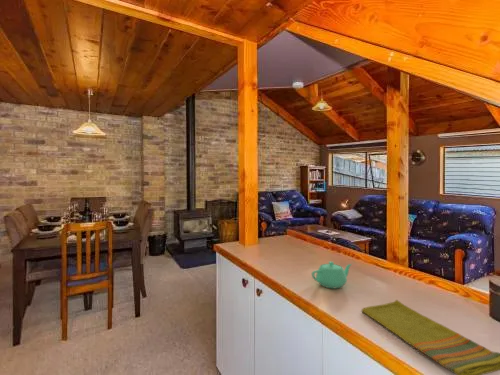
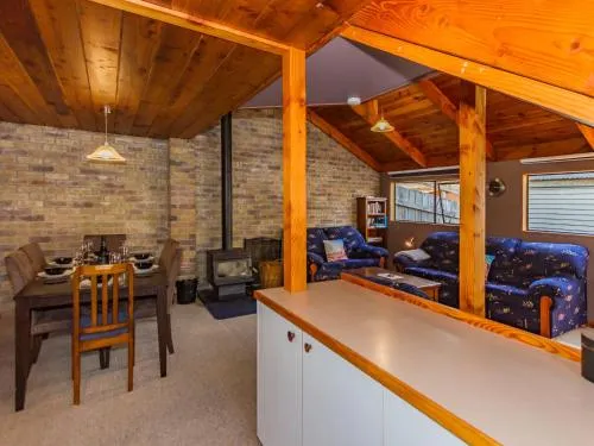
- teapot [311,261,353,289]
- dish towel [361,299,500,375]
